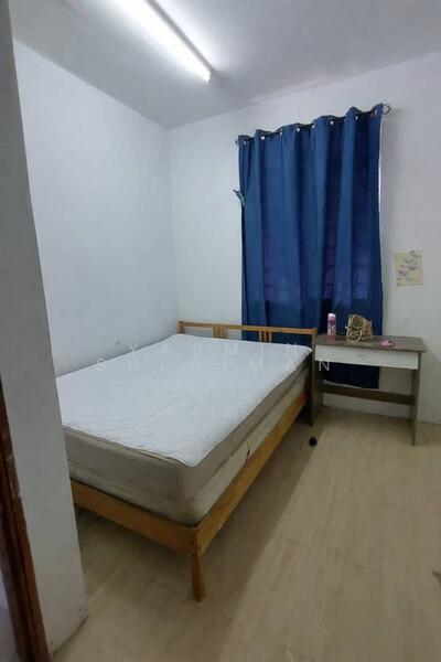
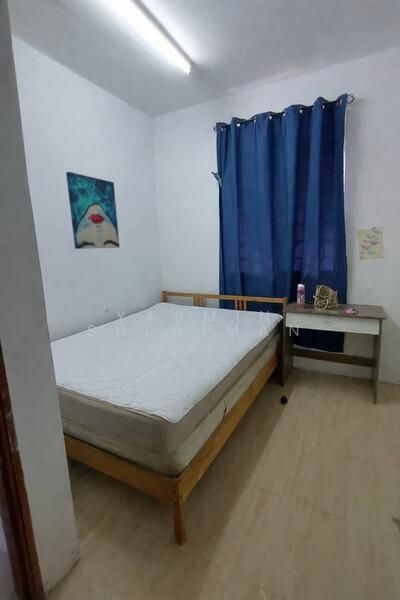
+ wall art [65,171,121,250]
